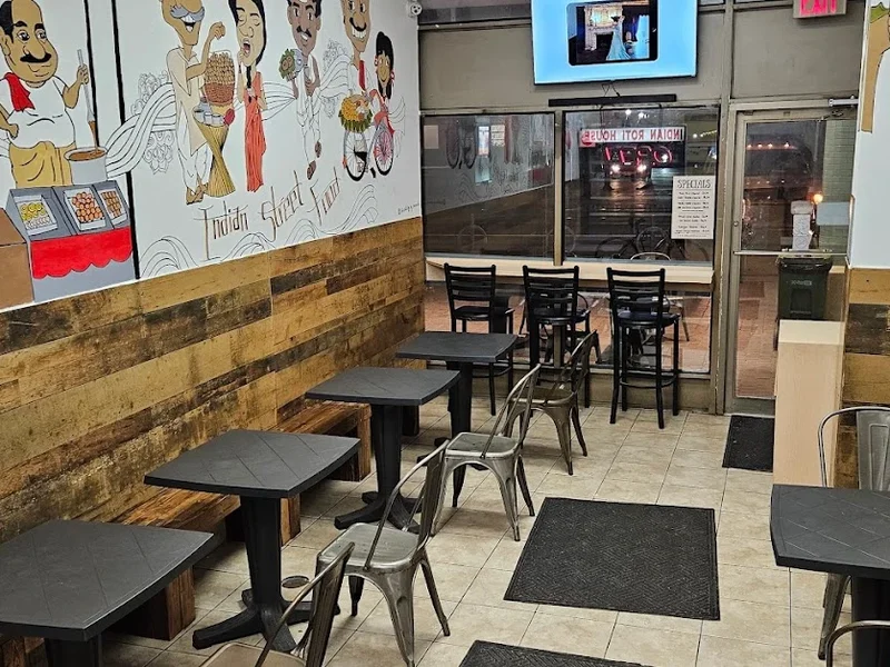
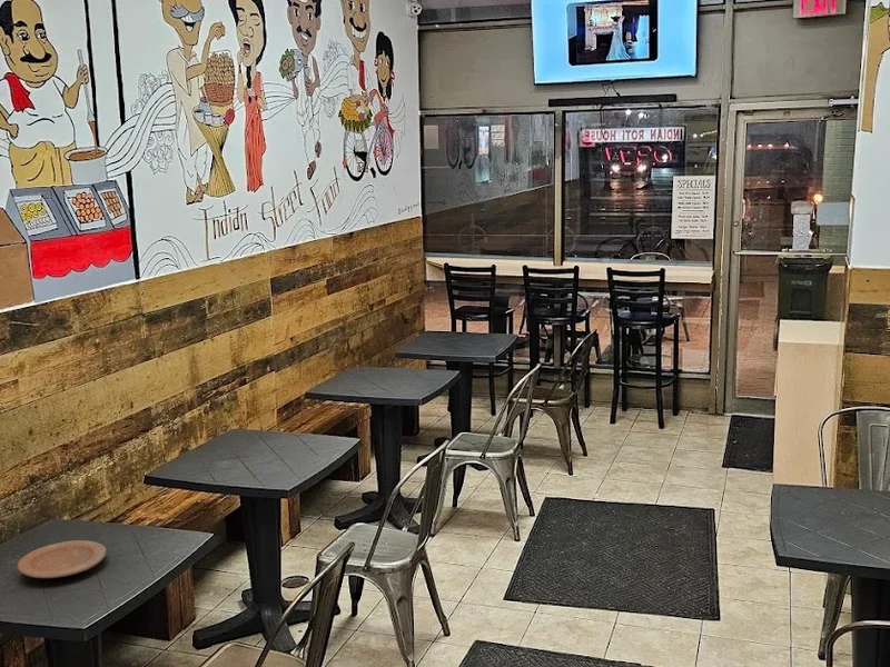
+ plate [17,539,108,579]
